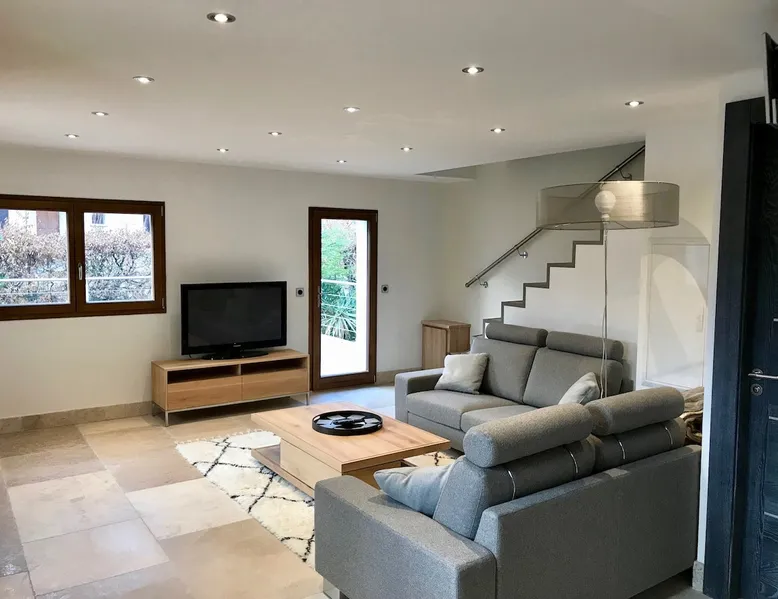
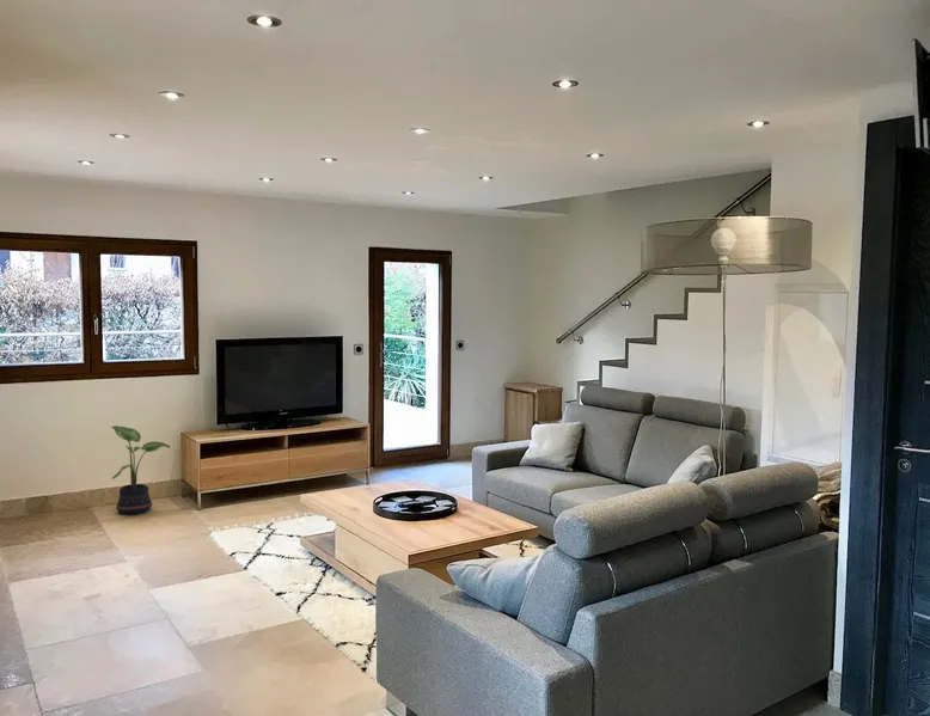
+ potted plant [110,424,171,515]
